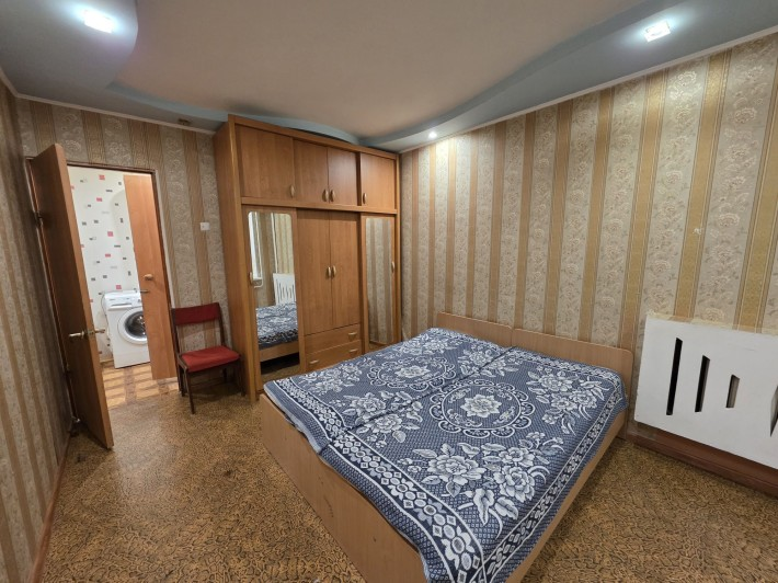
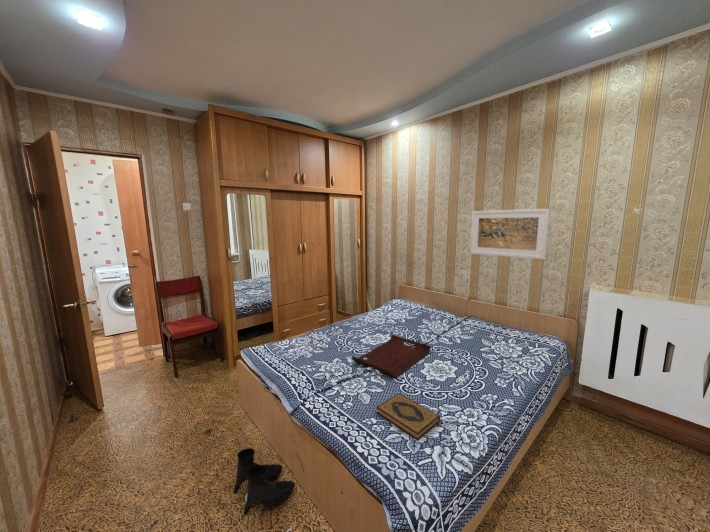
+ hardback book [375,393,441,441]
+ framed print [469,208,551,260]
+ serving tray [351,334,432,378]
+ boots [232,447,296,516]
